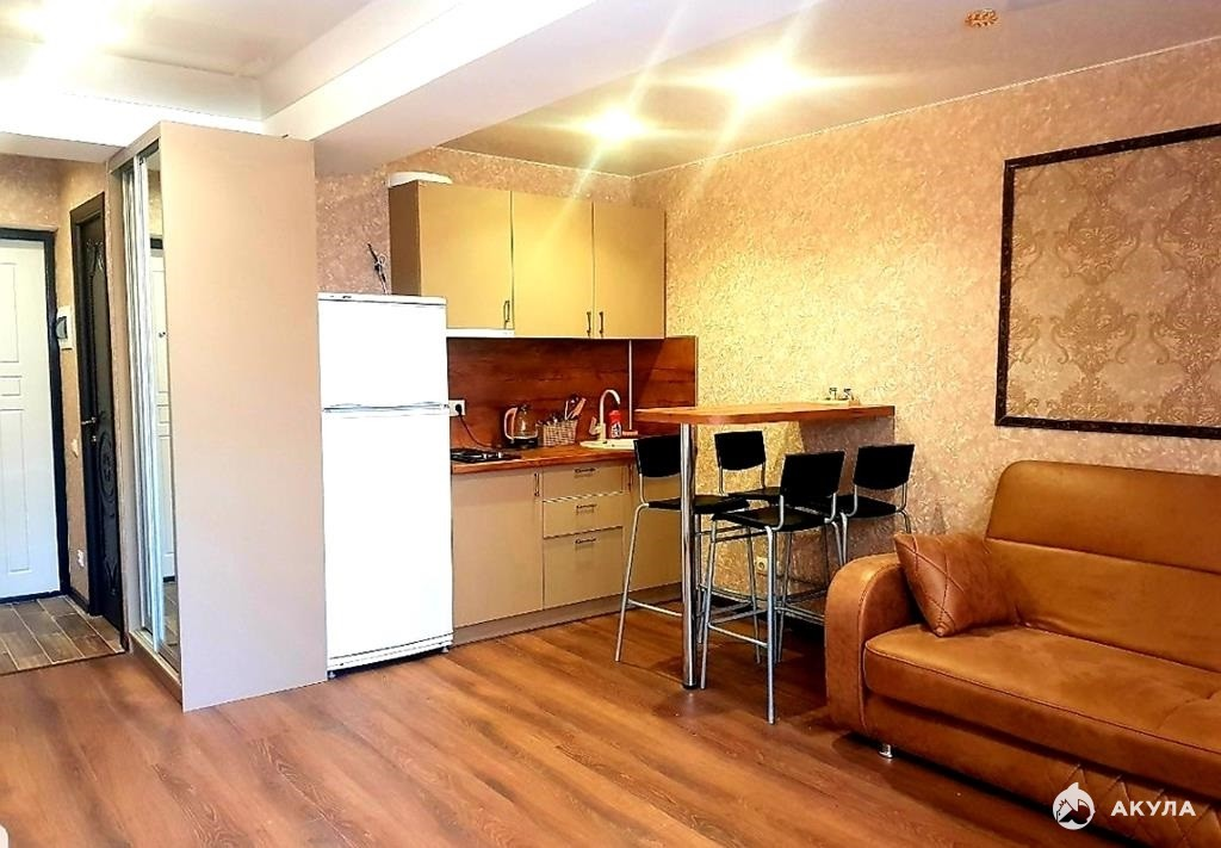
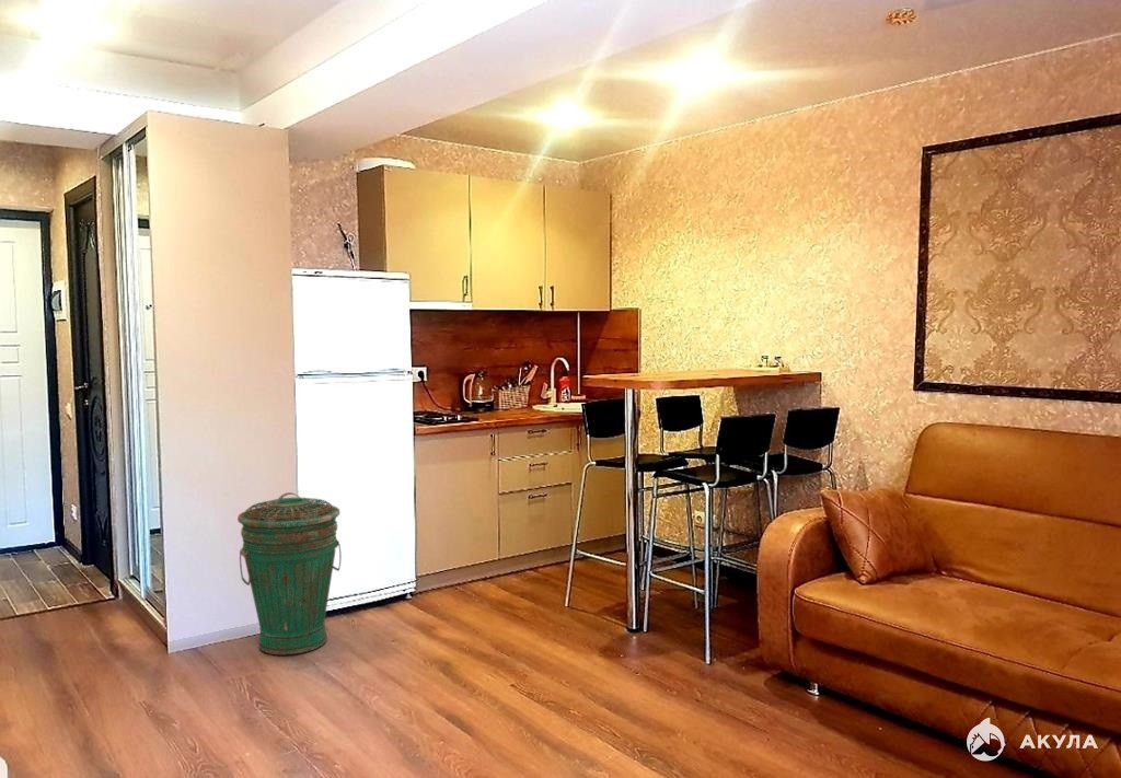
+ trash can [236,491,343,657]
